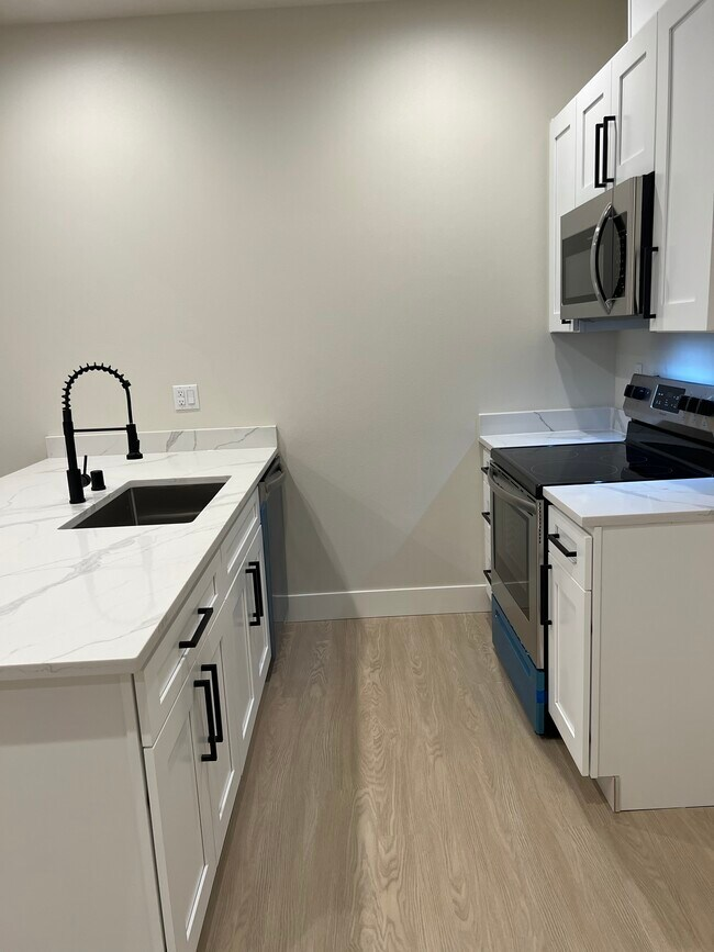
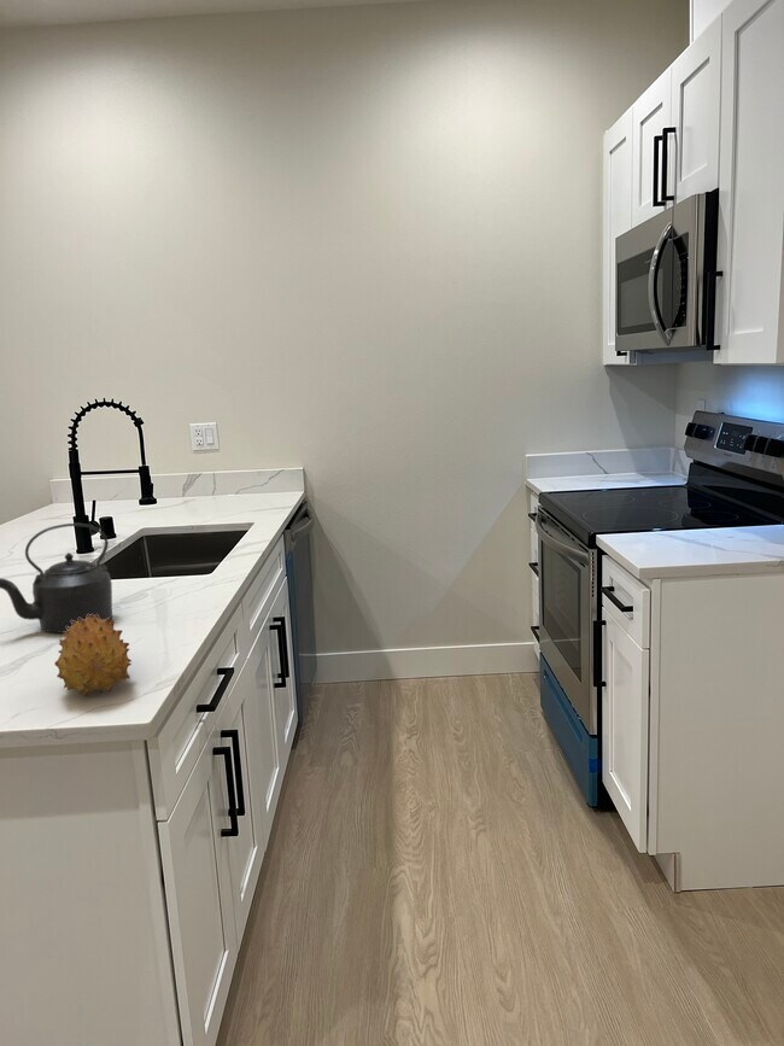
+ kettle [0,522,113,633]
+ fruit [53,614,133,697]
